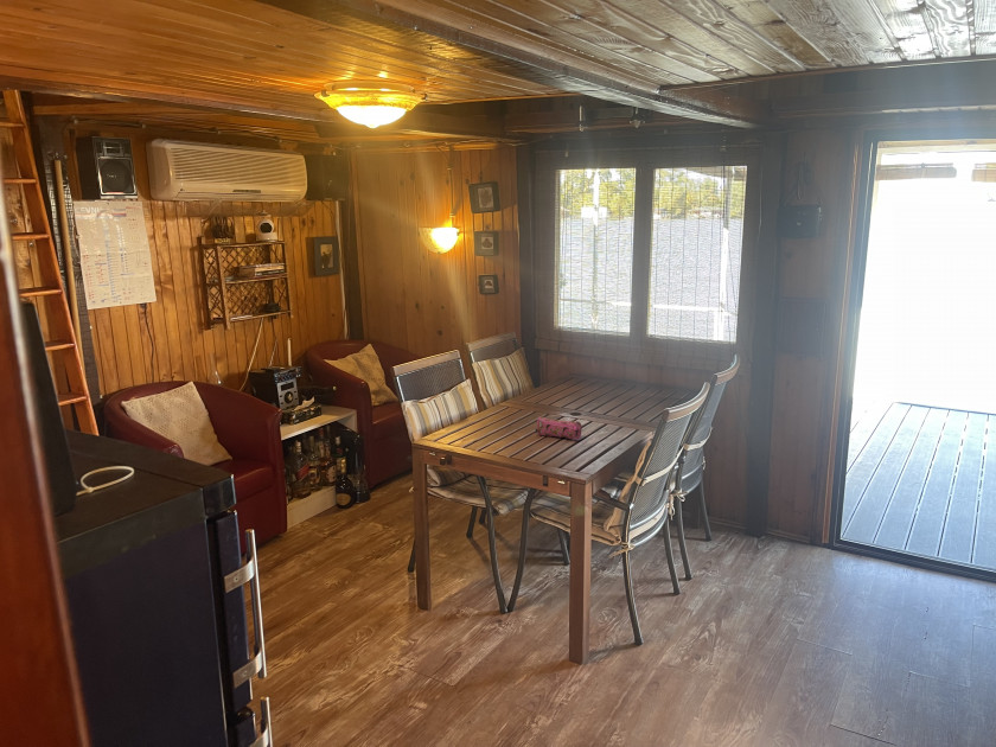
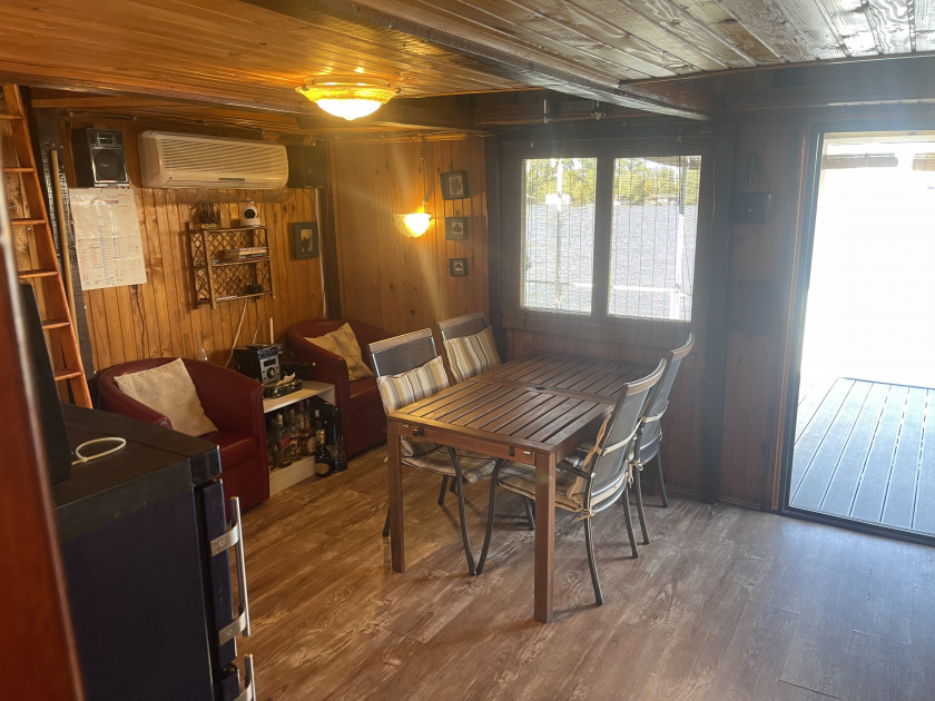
- pencil case [535,415,583,441]
